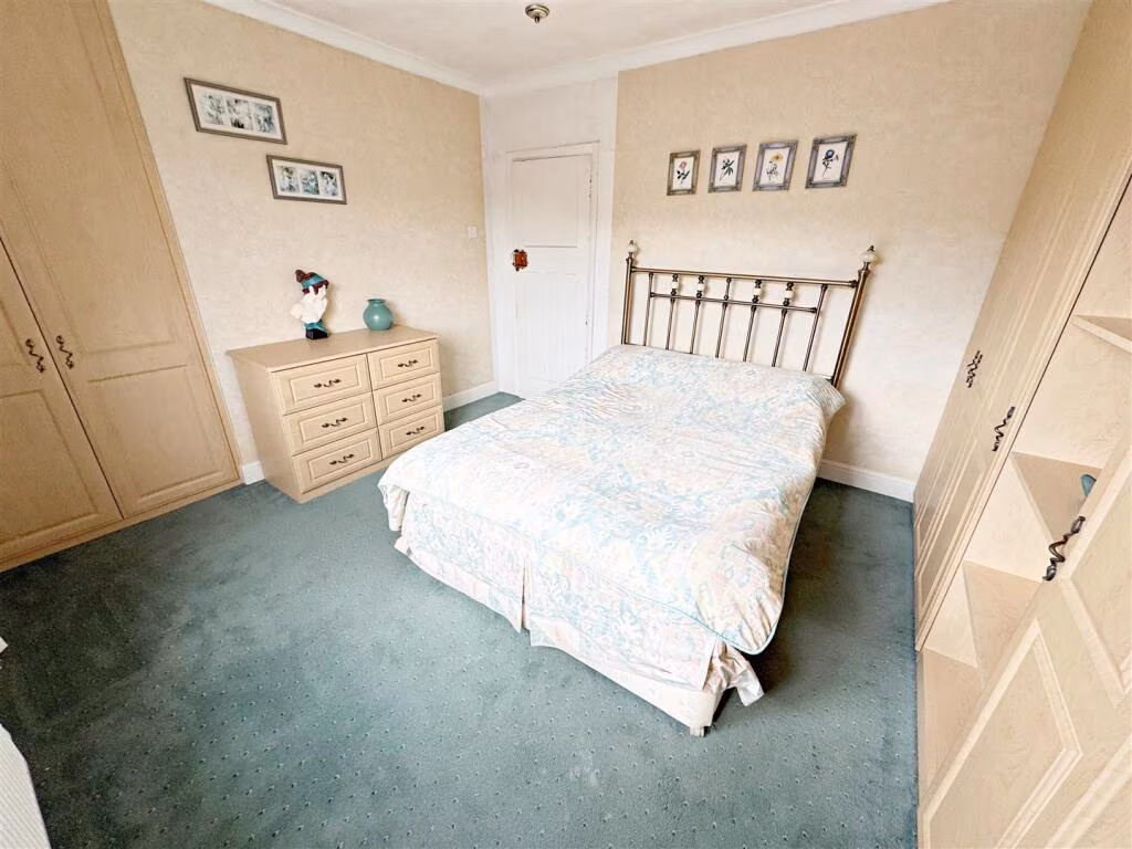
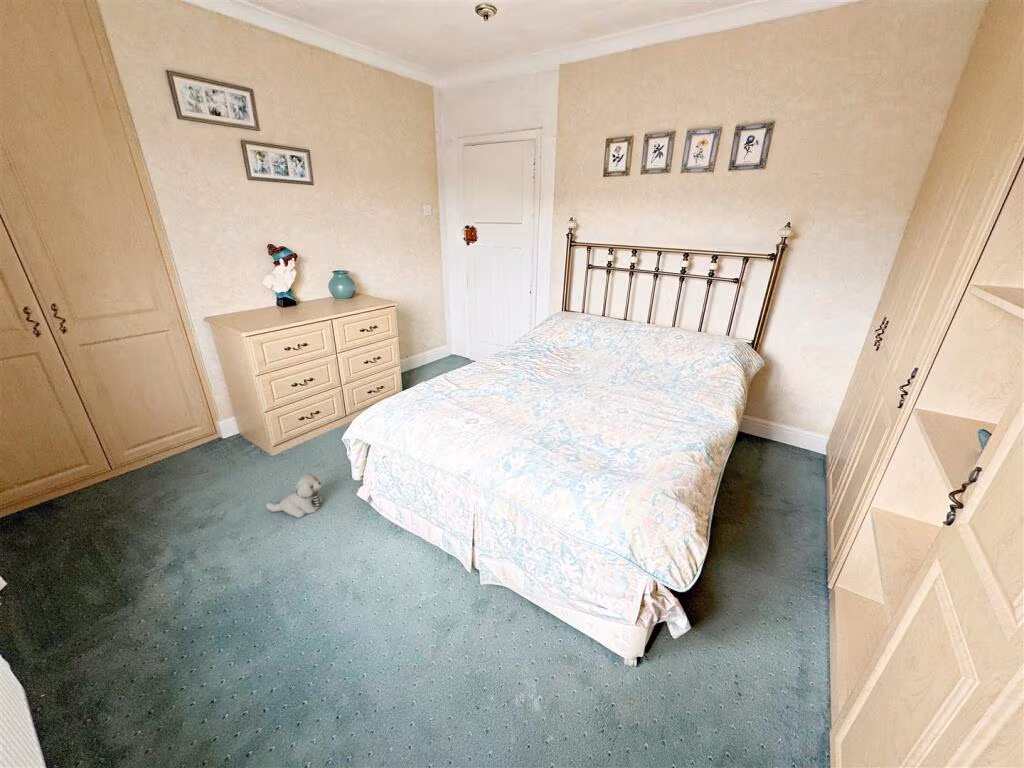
+ plush toy [265,472,323,519]
